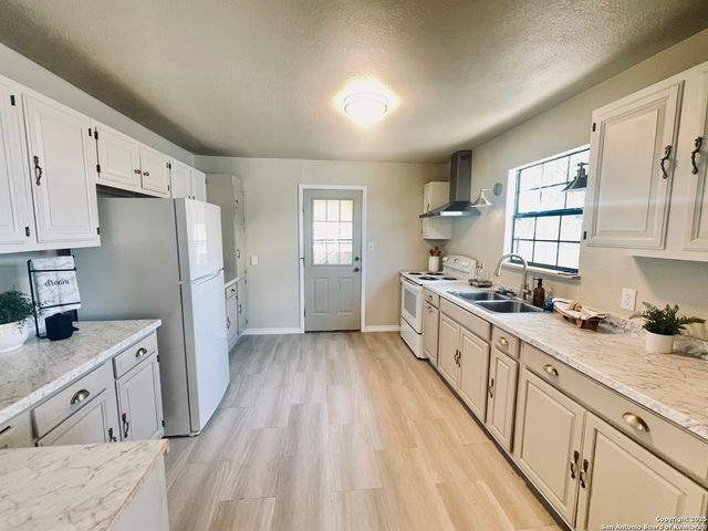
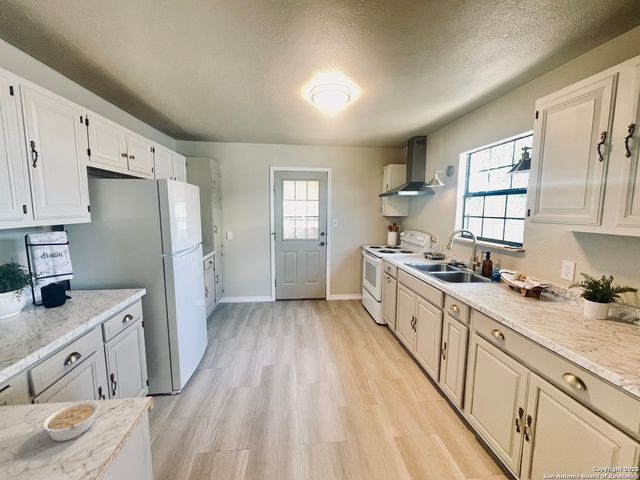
+ legume [40,399,101,442]
